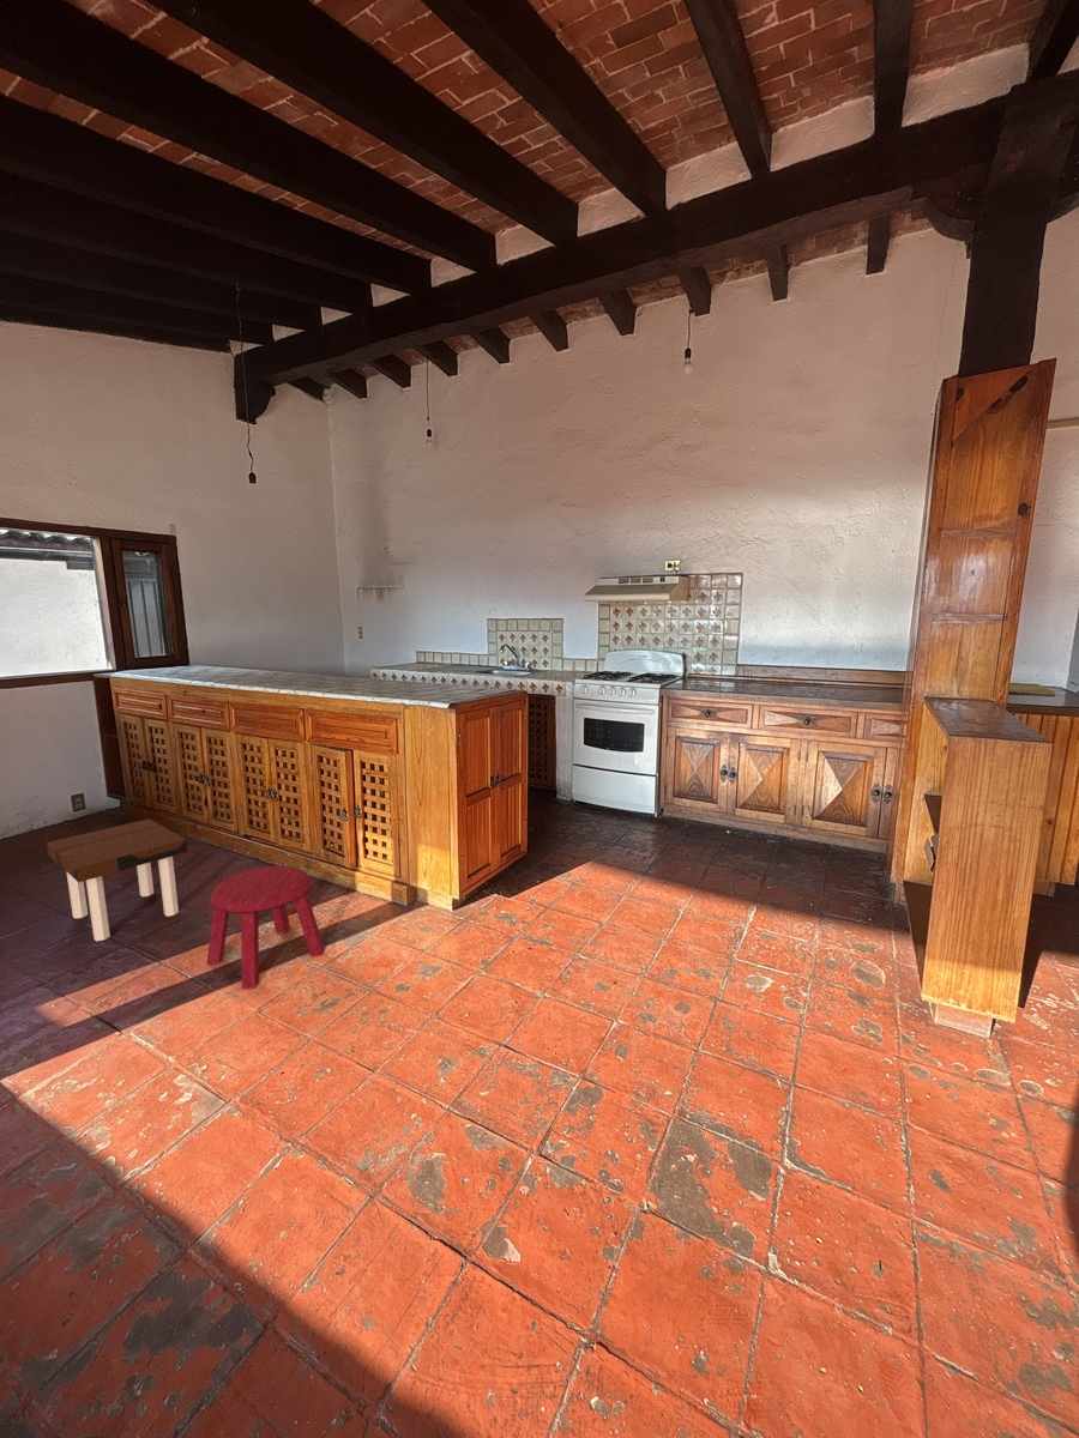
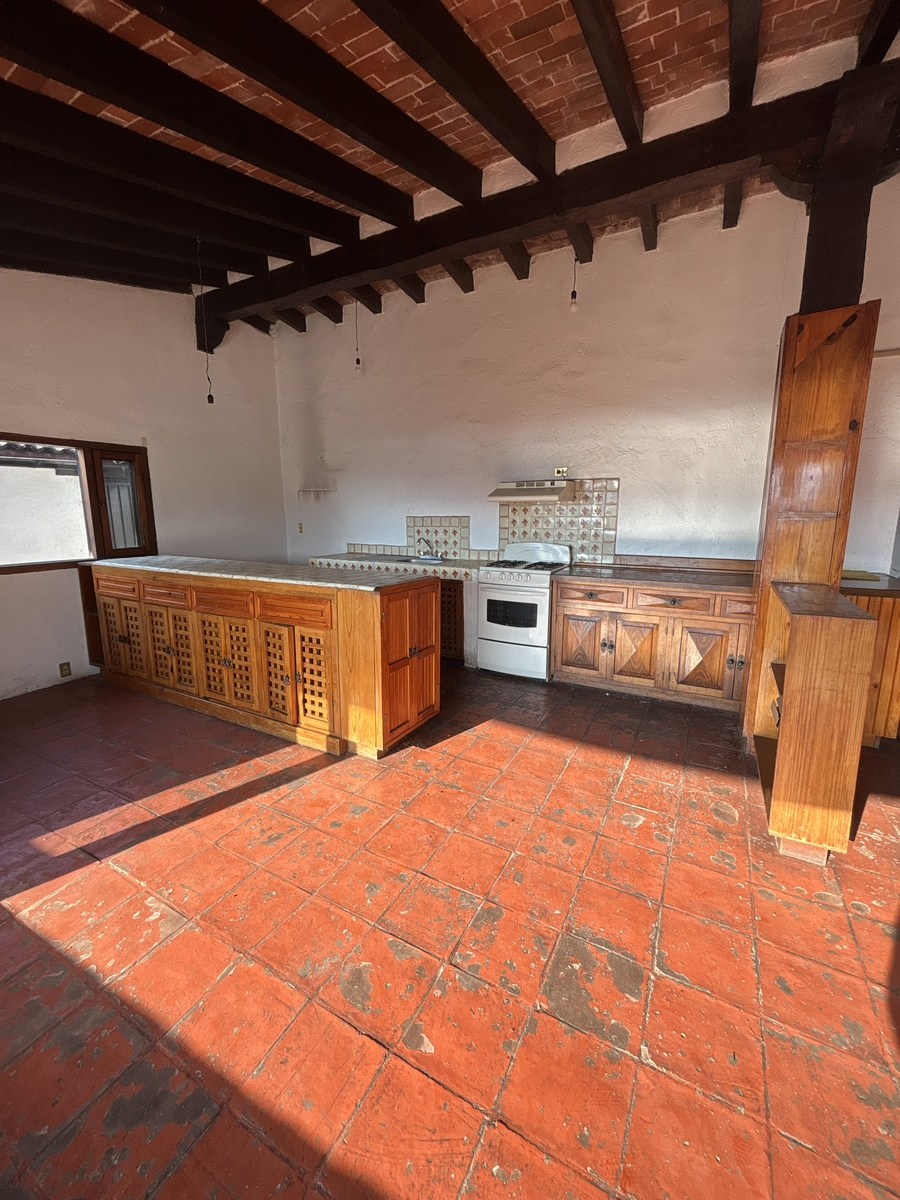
- stool [206,865,326,990]
- side table [46,817,188,942]
